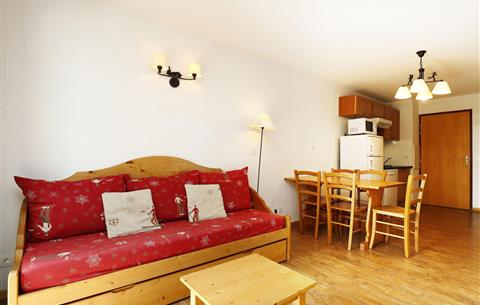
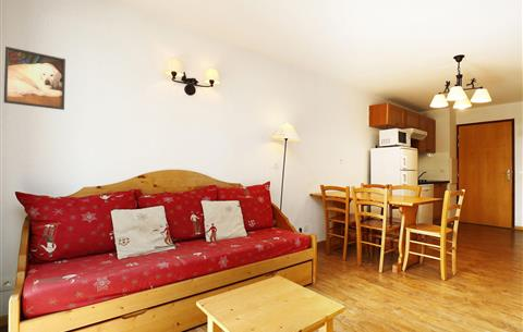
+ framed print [3,46,66,111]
